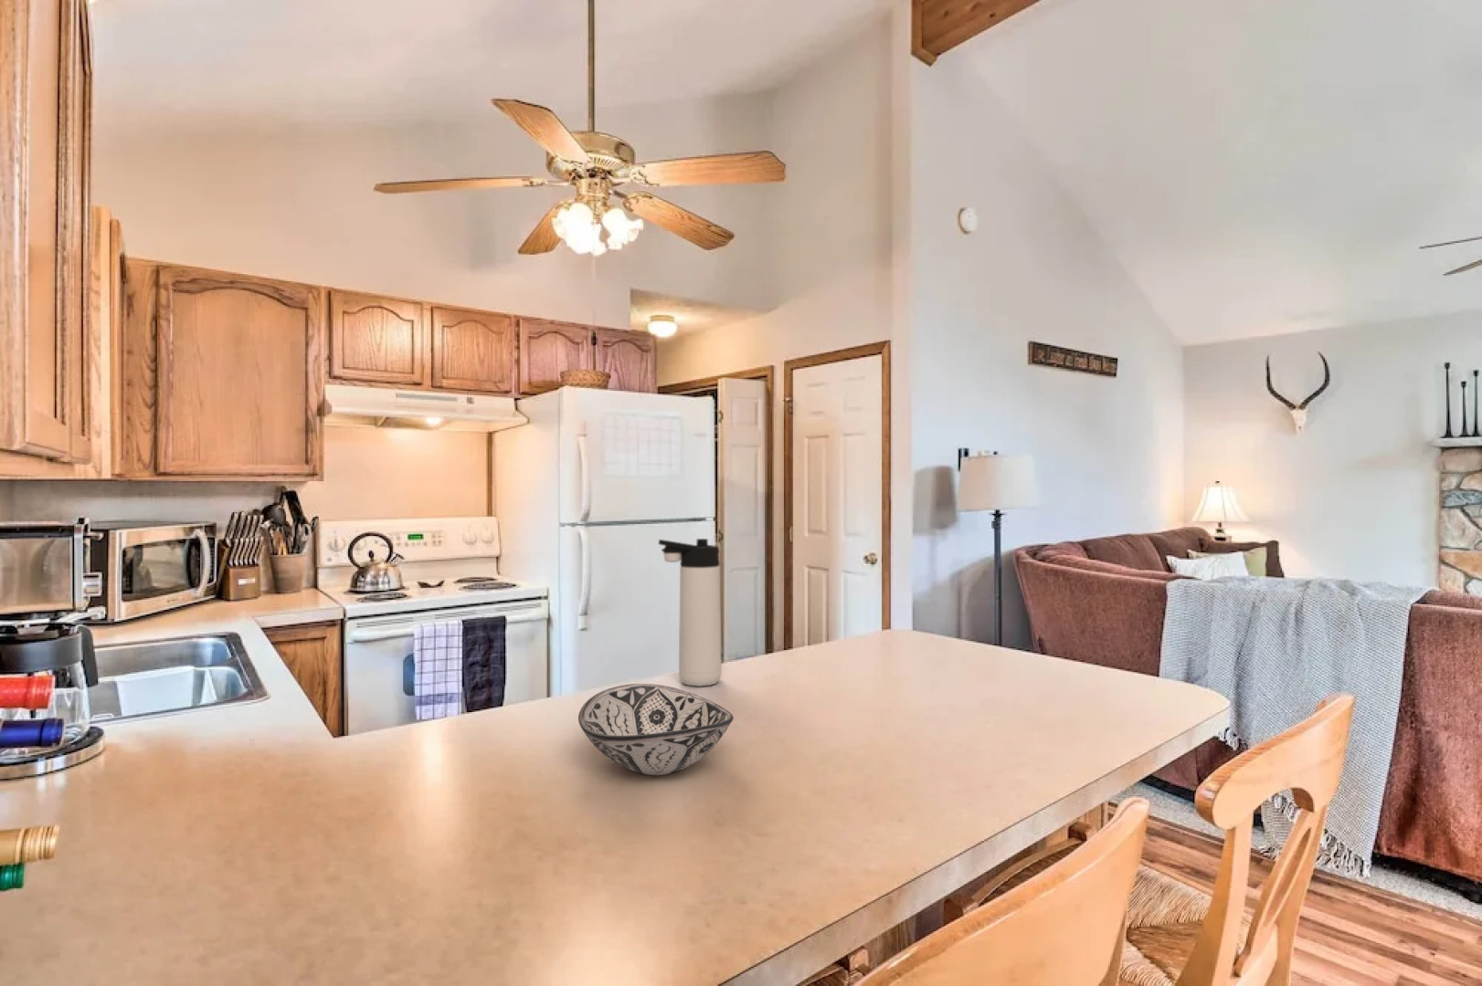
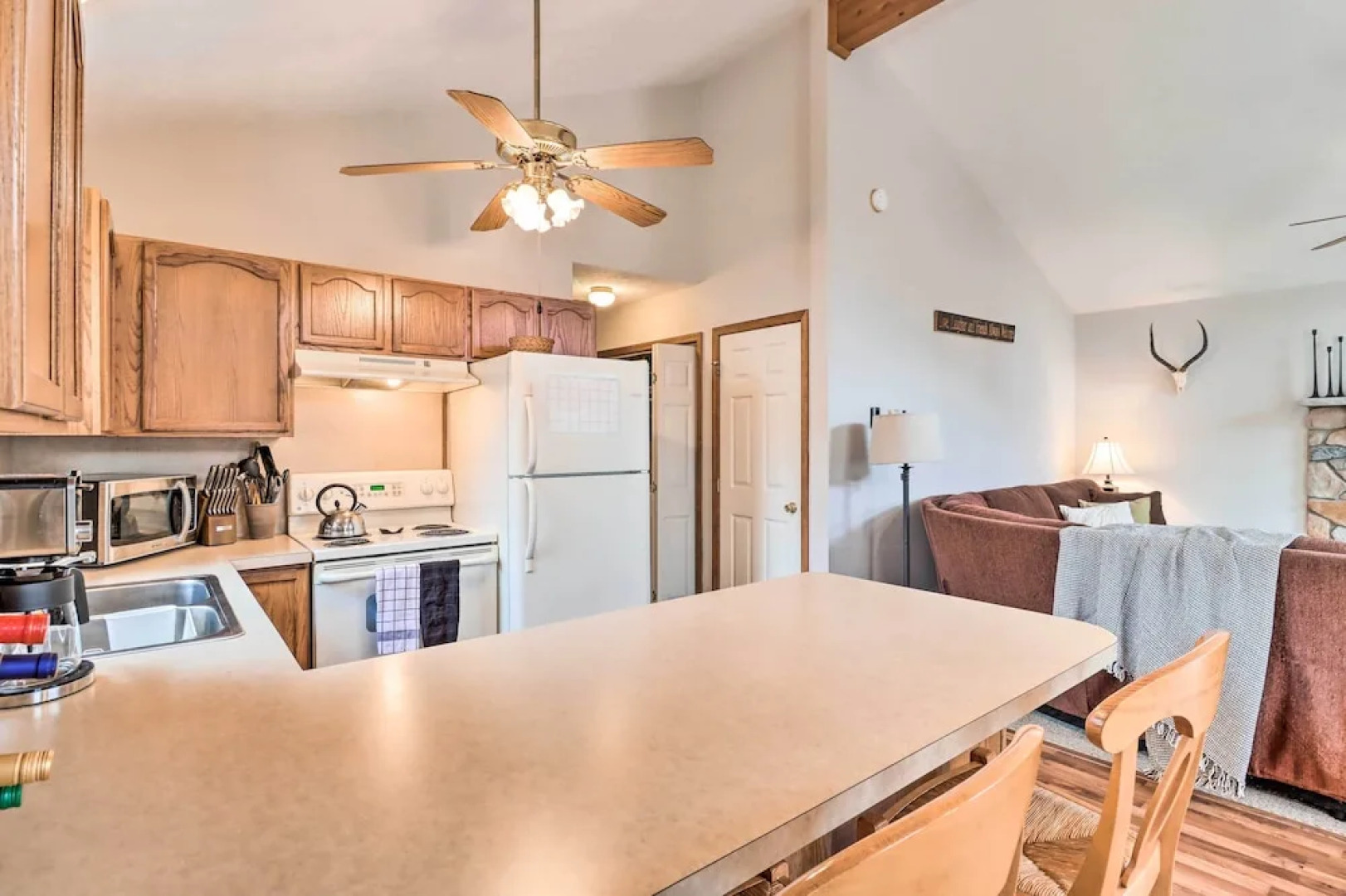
- thermos bottle [657,538,722,687]
- decorative bowl [577,683,734,776]
